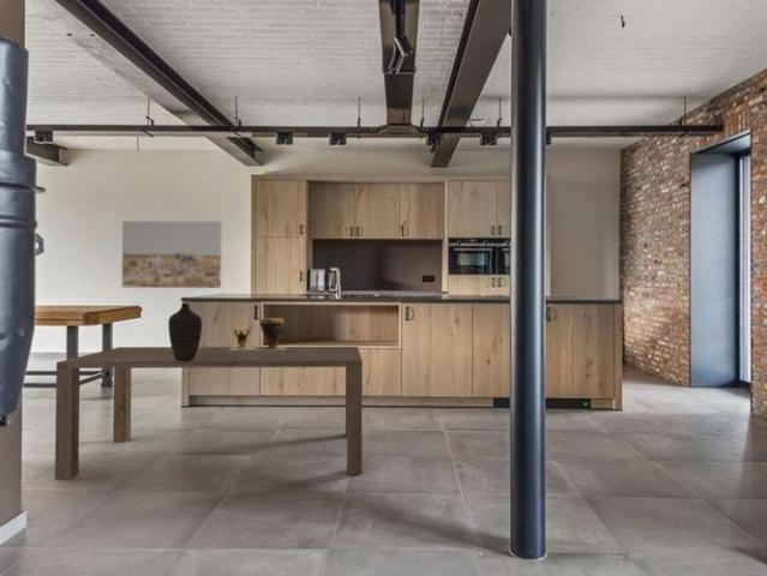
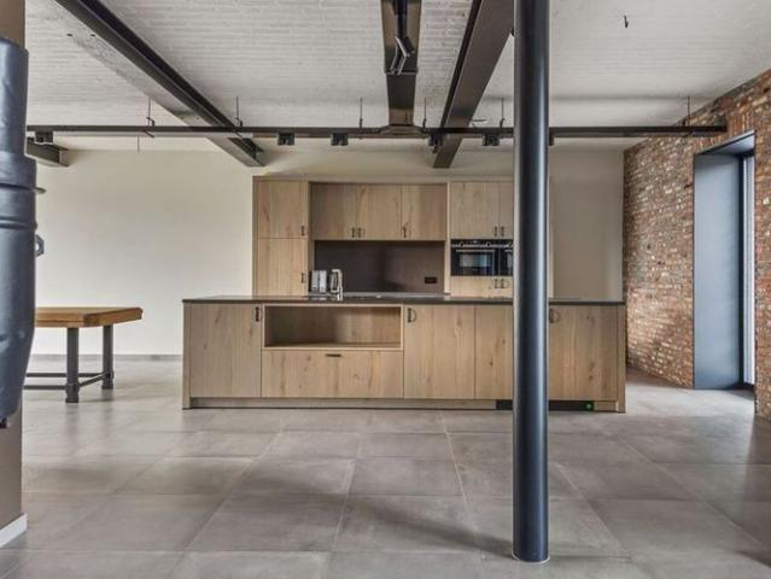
- clay pot [229,317,286,350]
- wall art [121,220,223,289]
- decorative vase [167,302,203,361]
- dining table [54,346,364,481]
